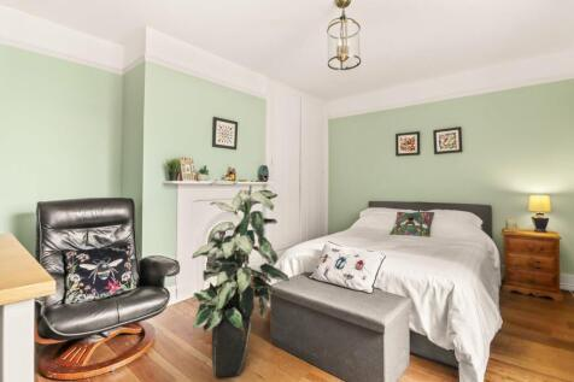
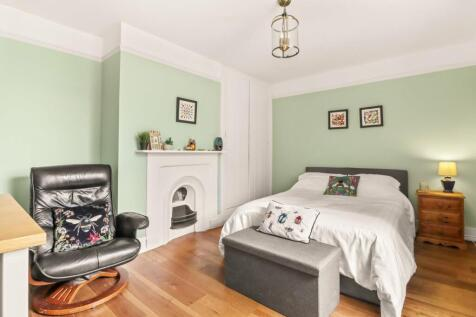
- indoor plant [189,178,291,378]
